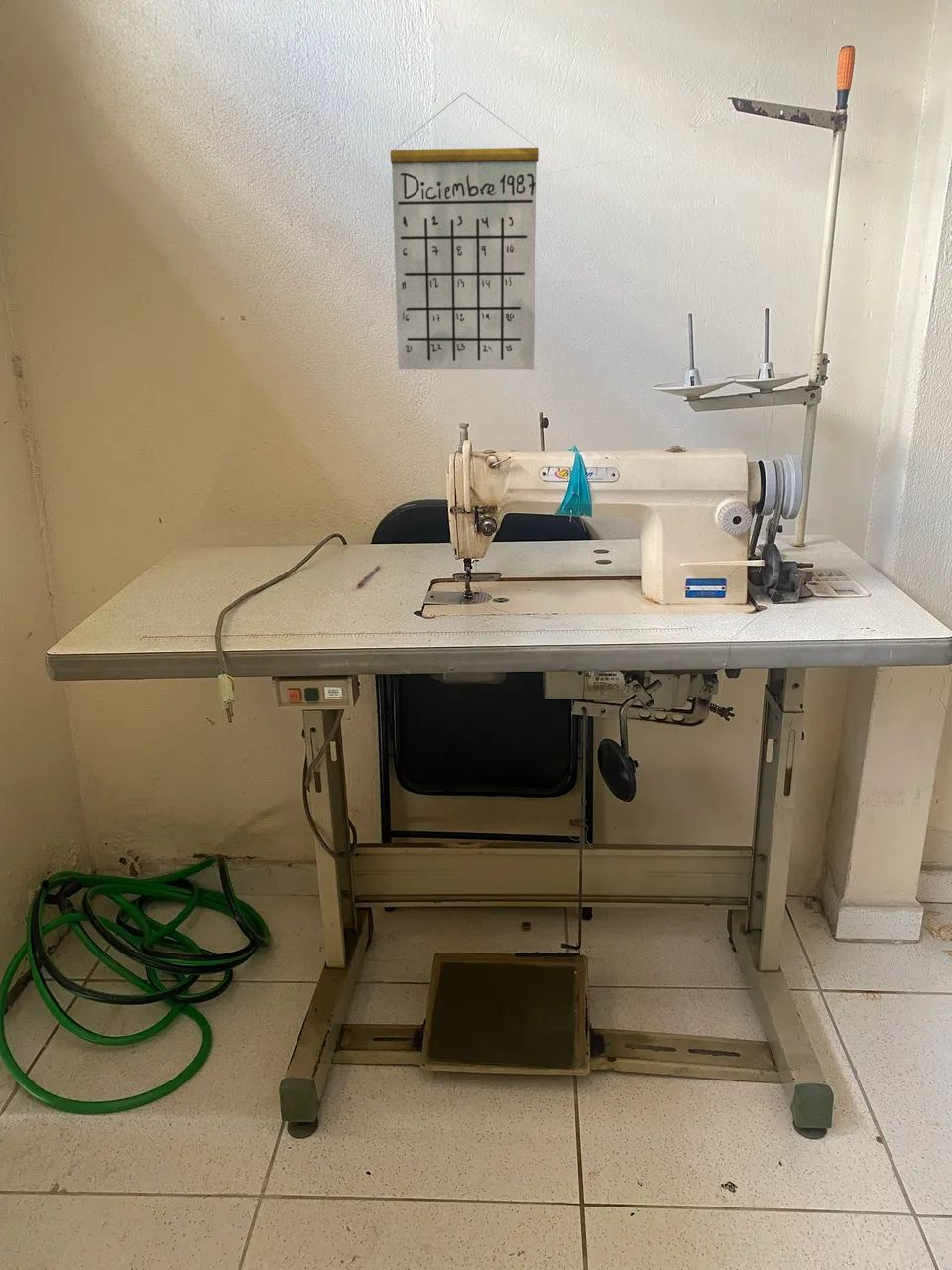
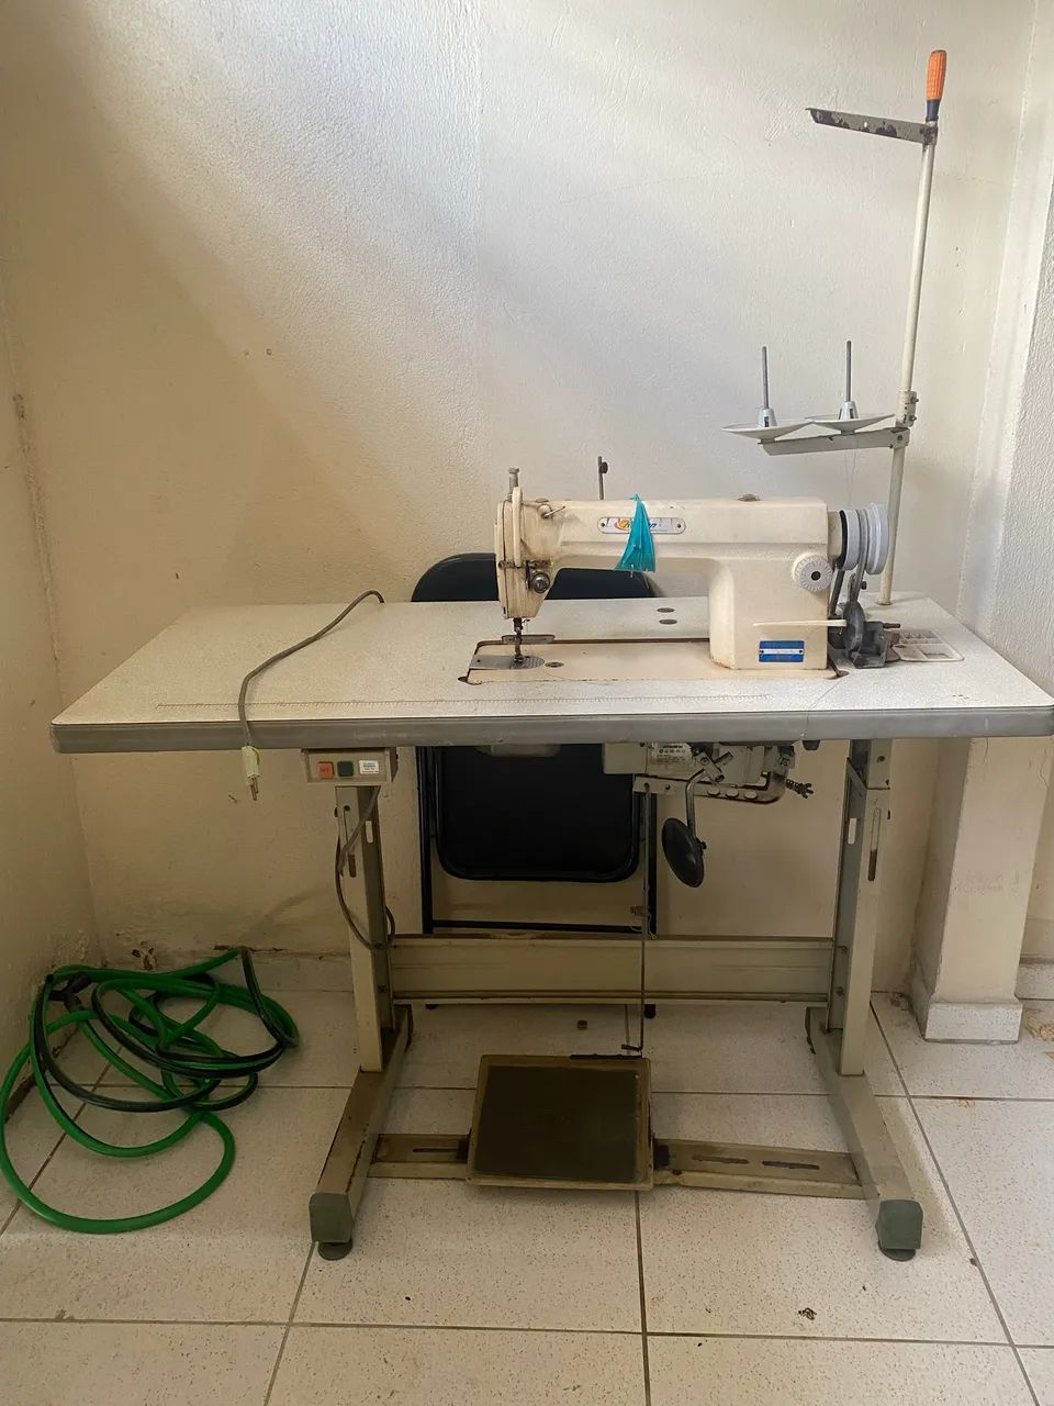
- calendar [390,92,540,370]
- pen [356,564,381,588]
